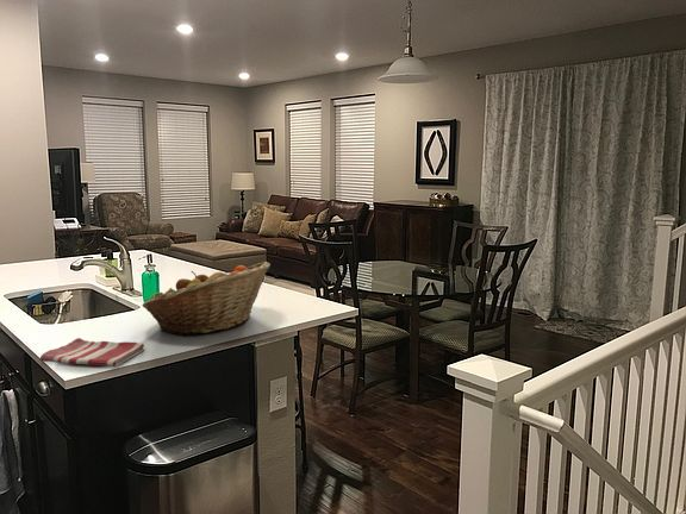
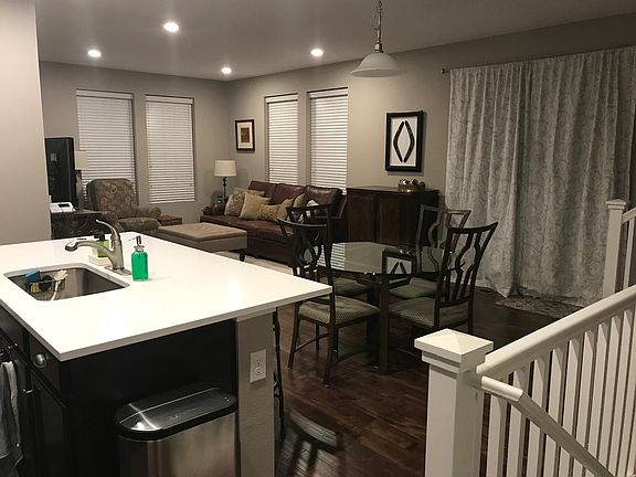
- fruit basket [142,261,272,337]
- dish towel [39,337,145,368]
